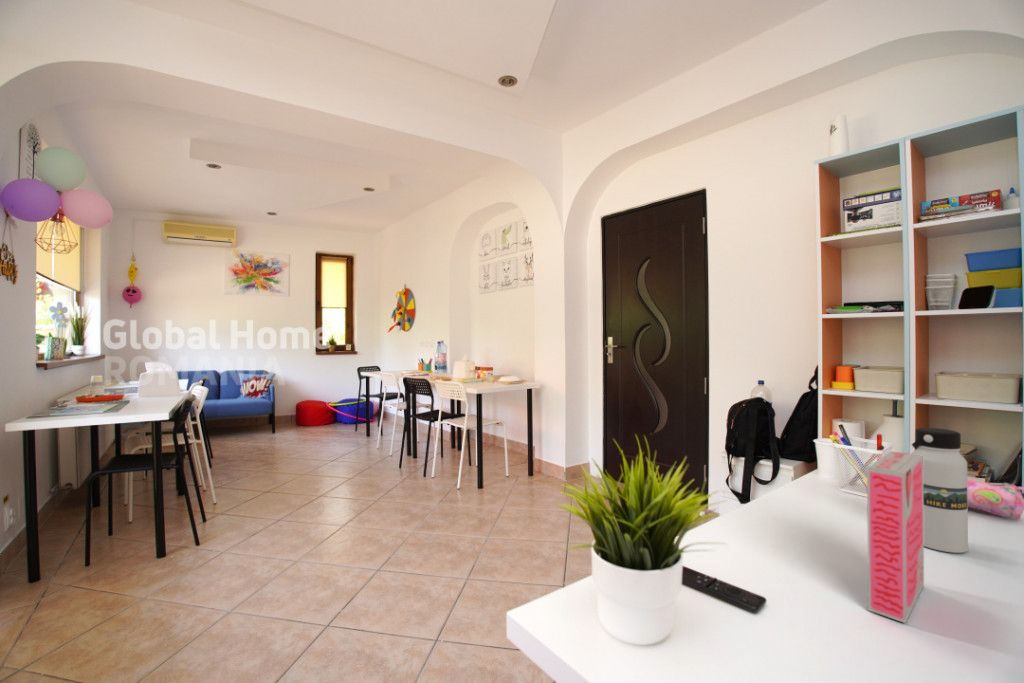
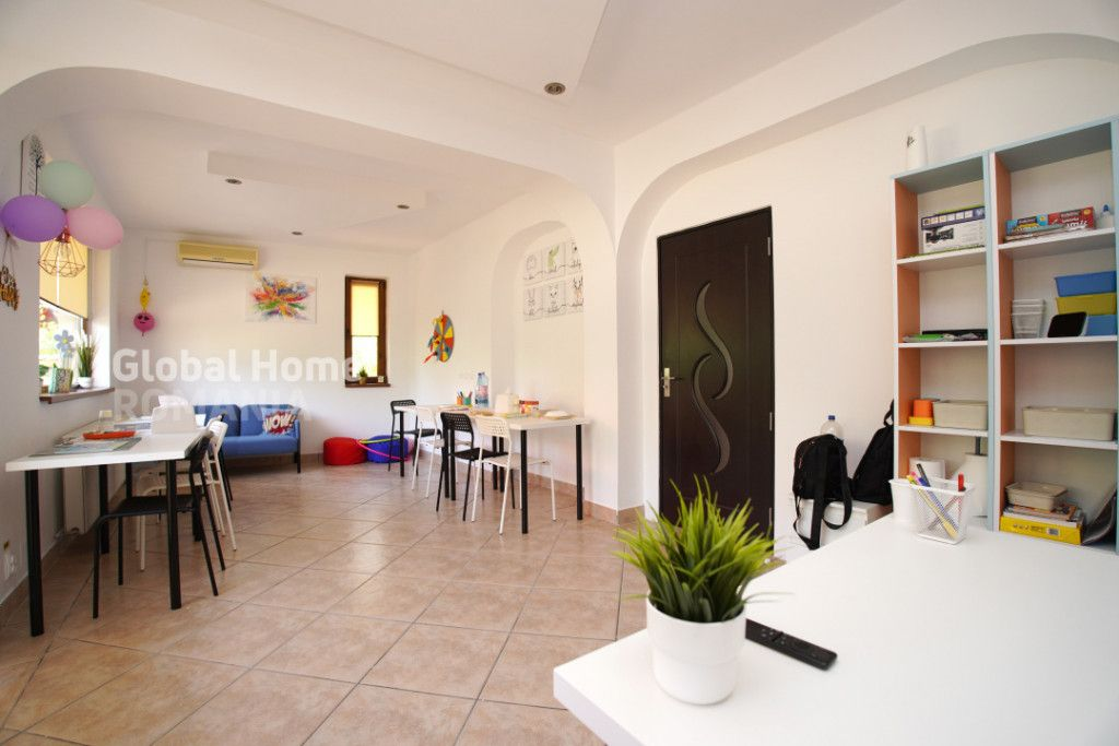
- pencil case [967,479,1024,522]
- board game [866,450,925,624]
- water bottle [911,427,969,554]
